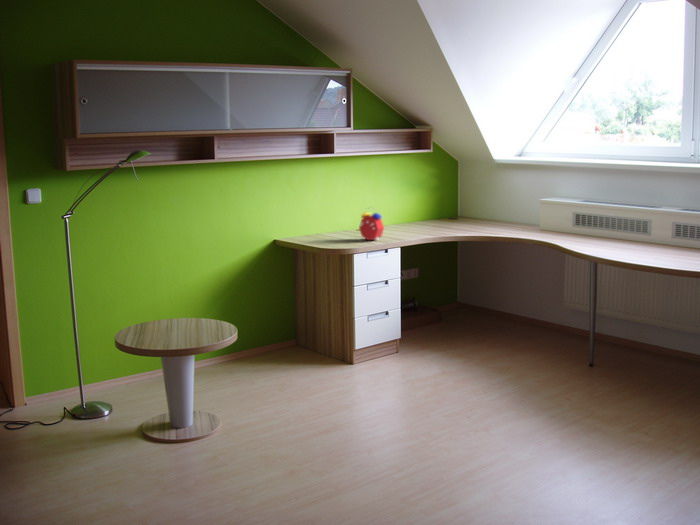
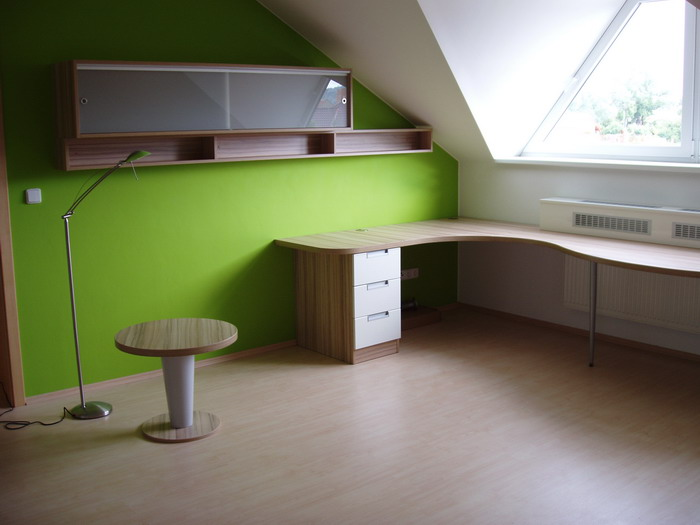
- alarm clock [358,206,385,241]
